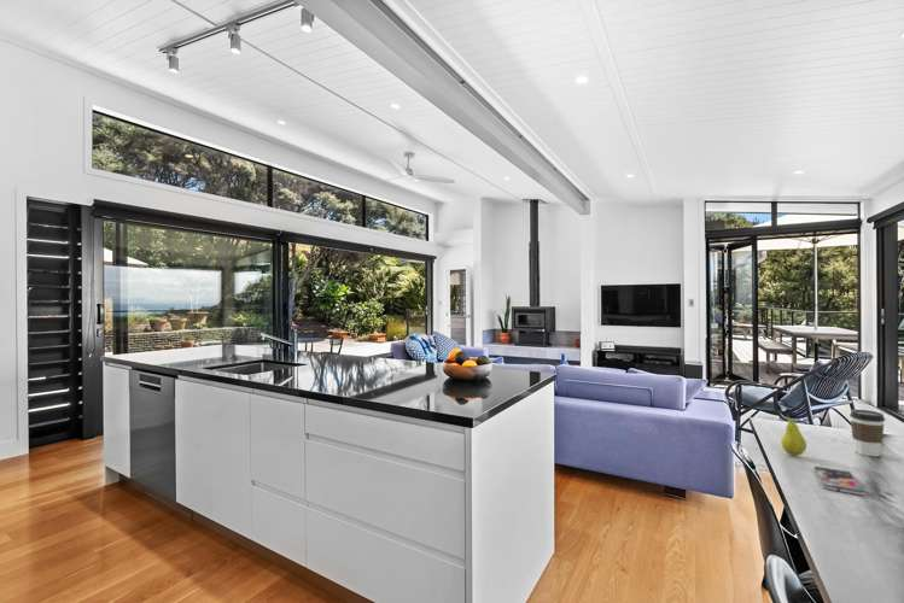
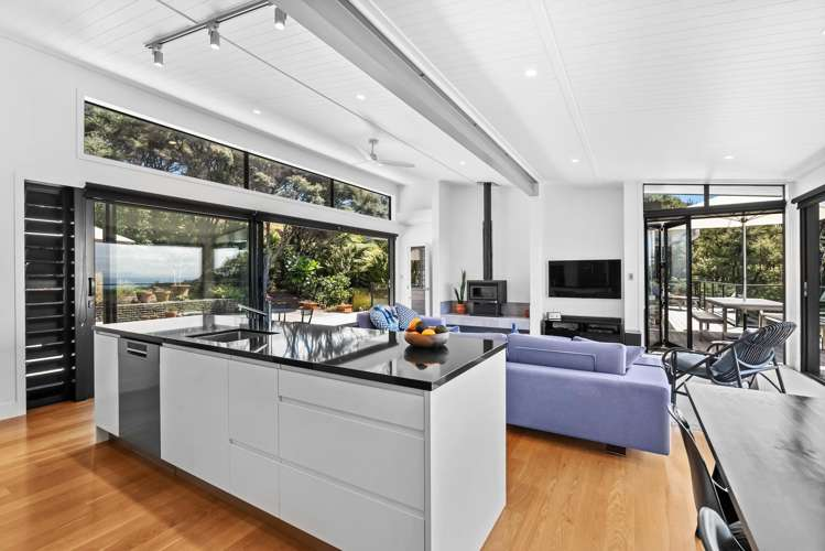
- coffee cup [848,409,886,457]
- smartphone [812,466,865,497]
- fruit [780,412,807,457]
